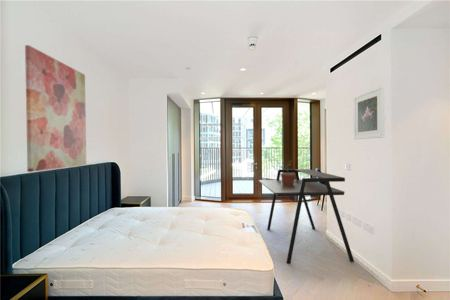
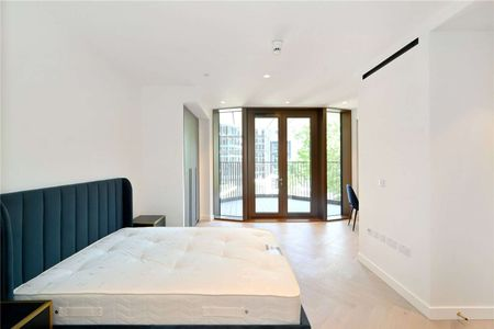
- desk [258,168,355,264]
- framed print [353,85,385,140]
- potted plant [278,159,296,185]
- wall art [24,44,87,173]
